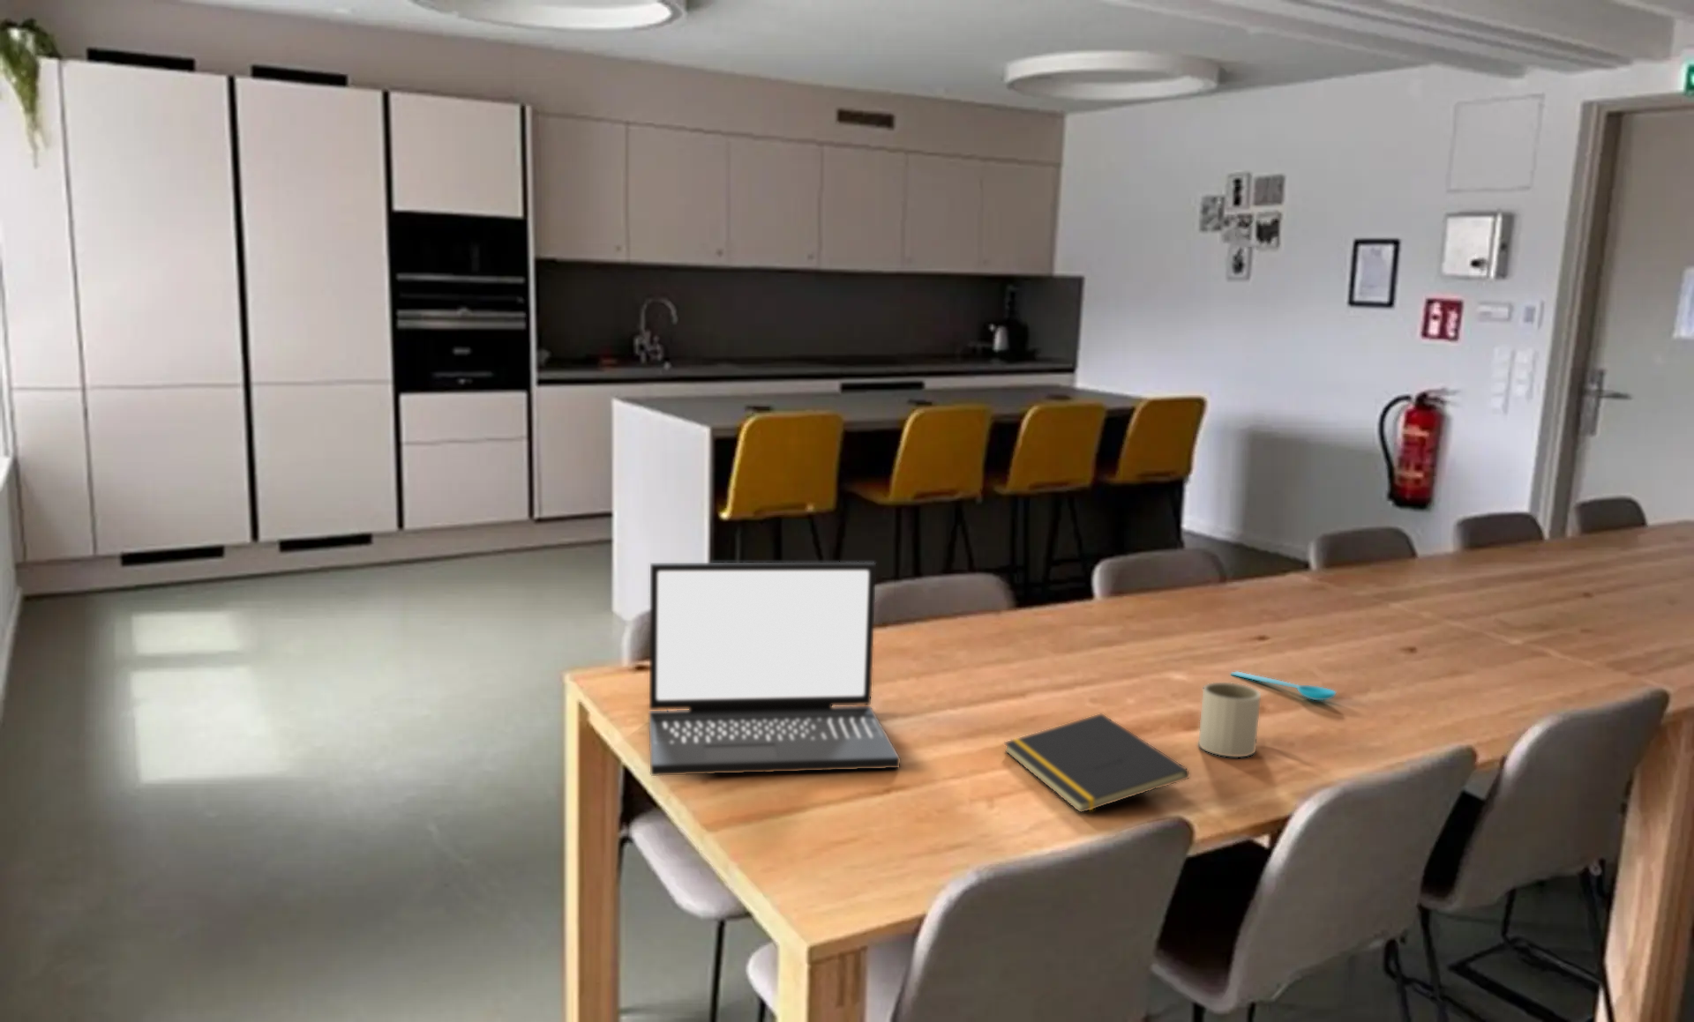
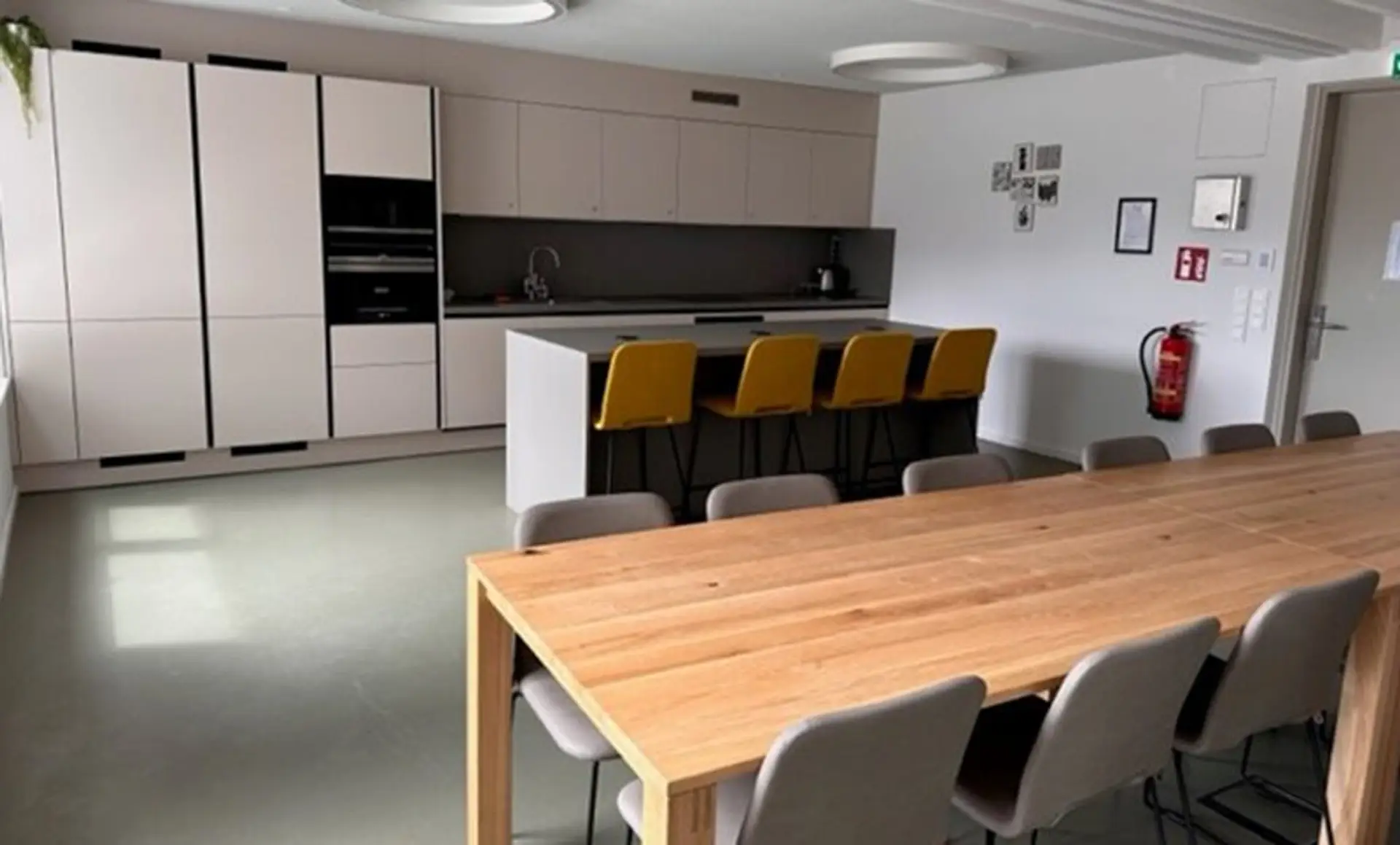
- mug [1197,682,1262,757]
- spoon [1229,671,1337,701]
- notepad [1003,712,1191,814]
- laptop [649,561,900,776]
